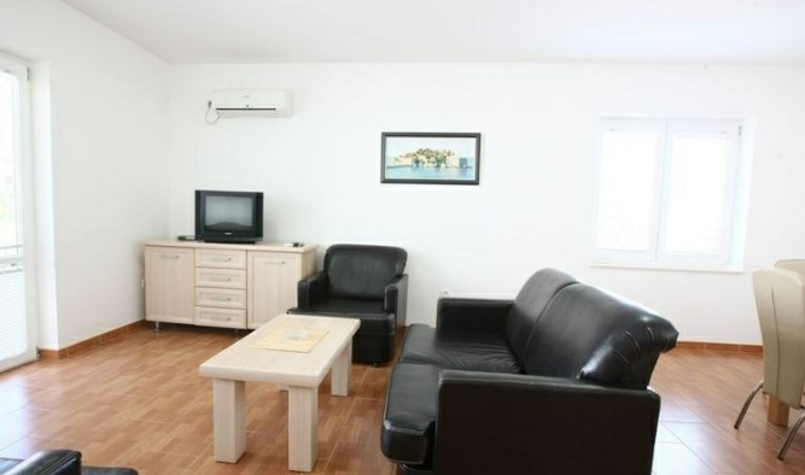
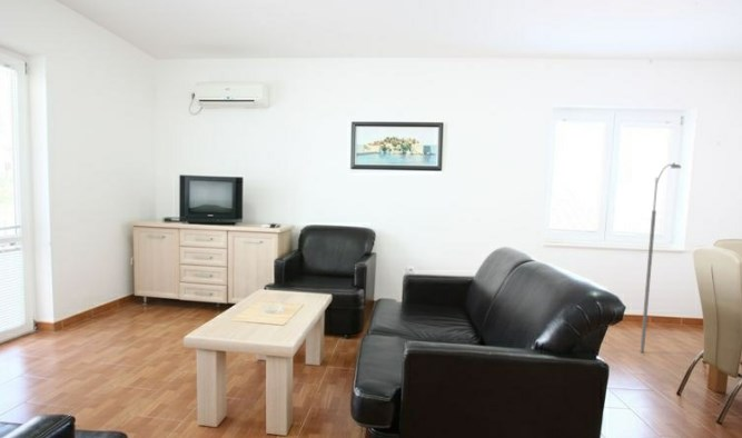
+ street lamp [640,162,682,354]
